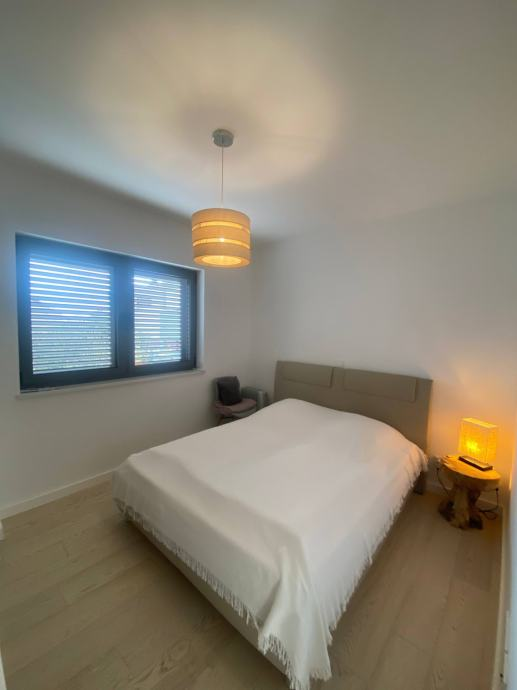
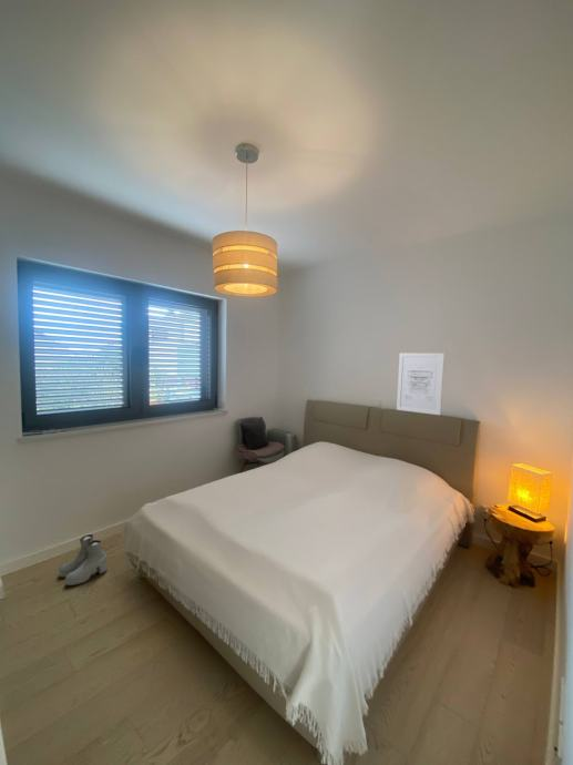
+ boots [58,533,109,586]
+ wall art [396,351,446,416]
